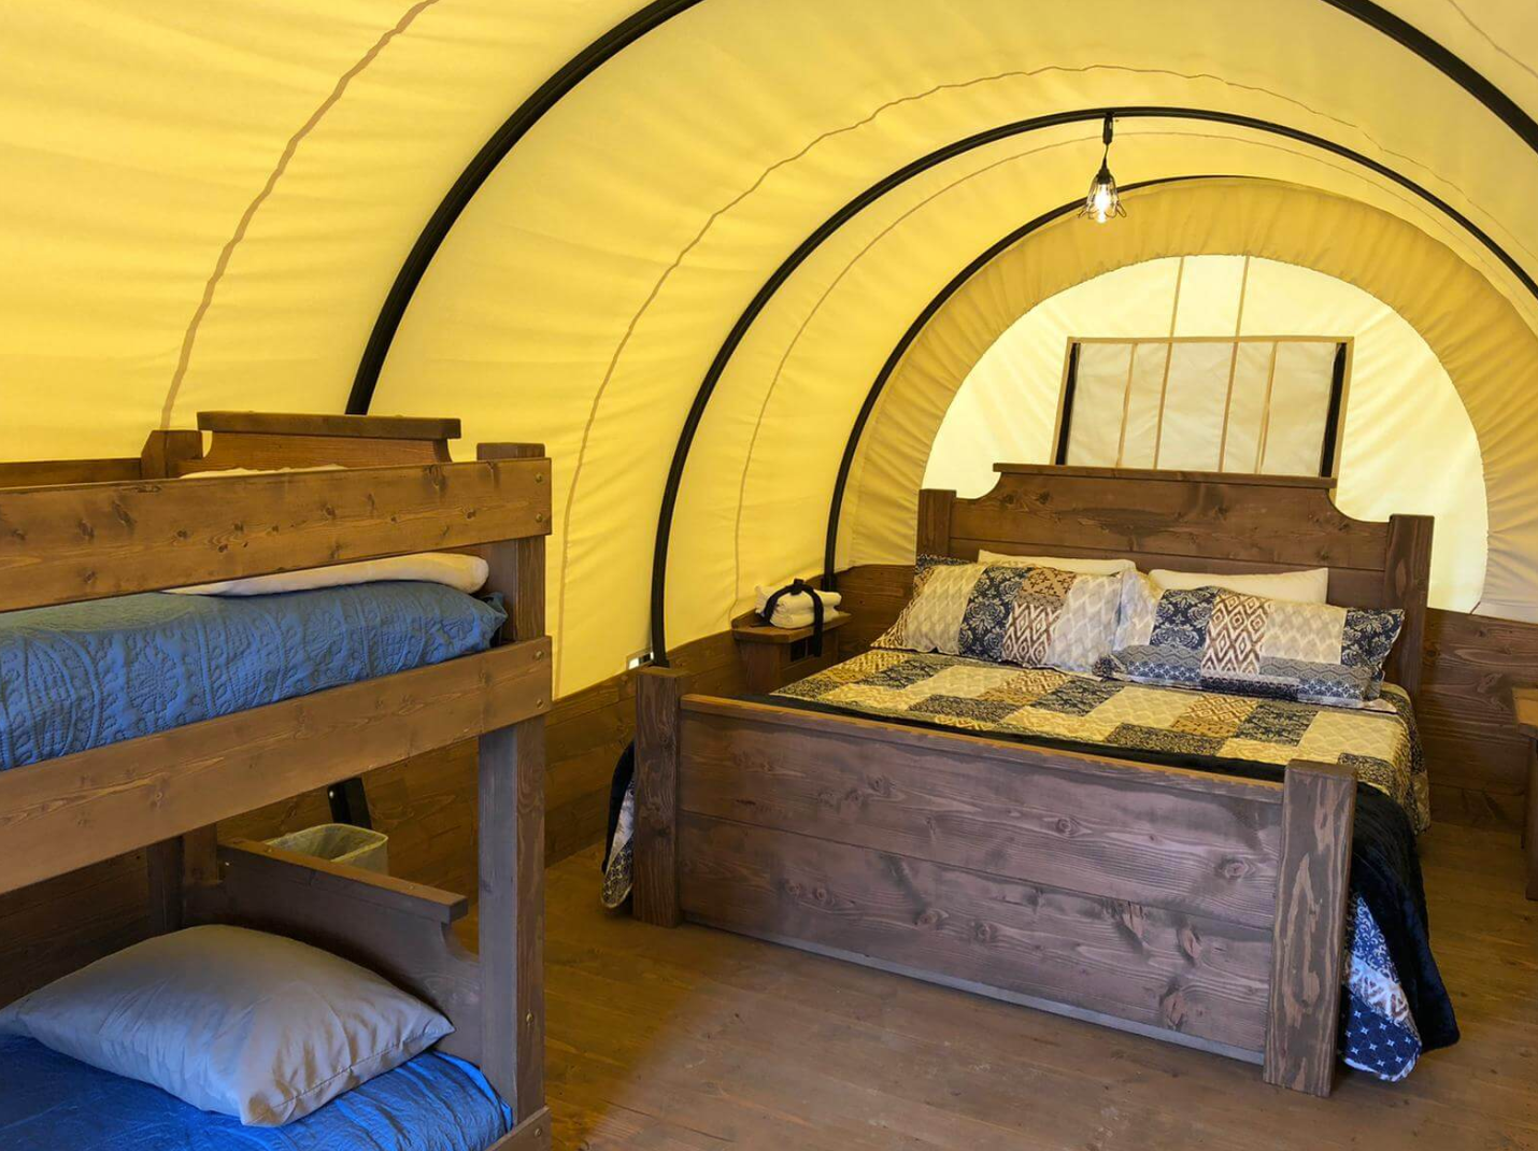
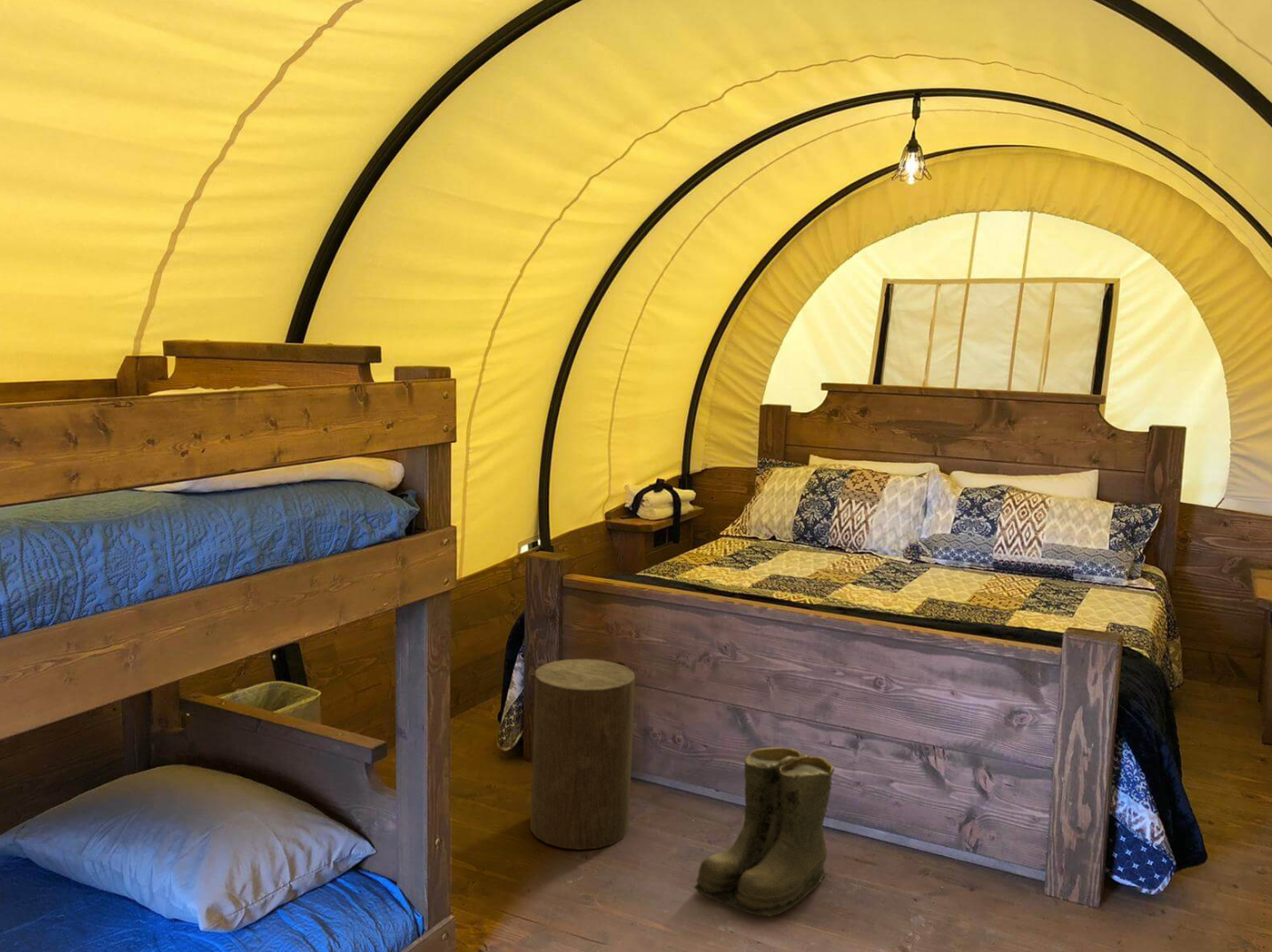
+ stool [529,658,636,851]
+ boots [693,746,835,917]
